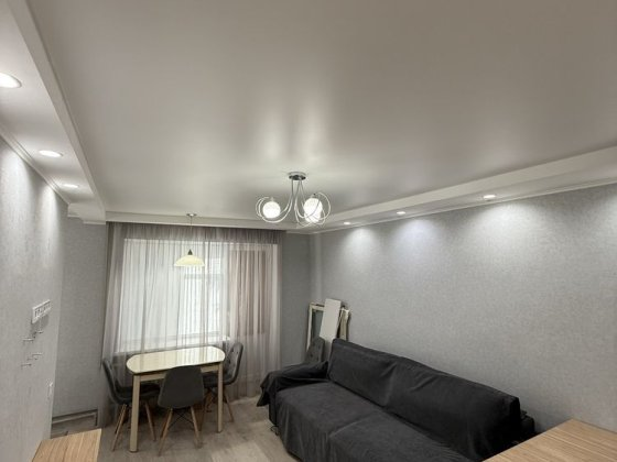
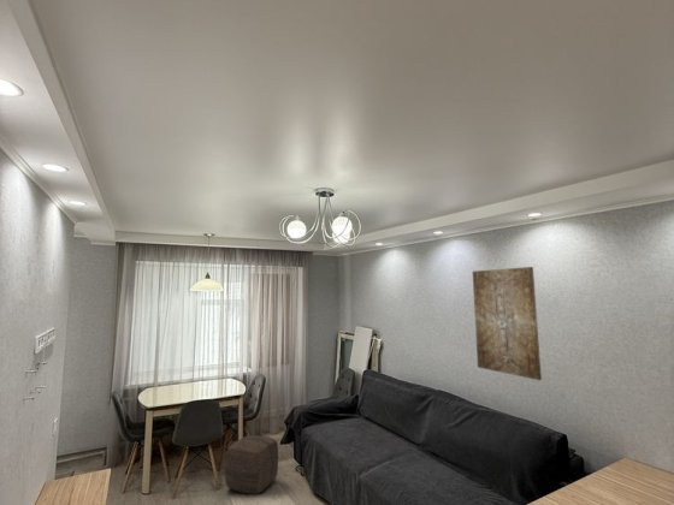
+ wall art [472,266,543,381]
+ ottoman [224,434,279,495]
